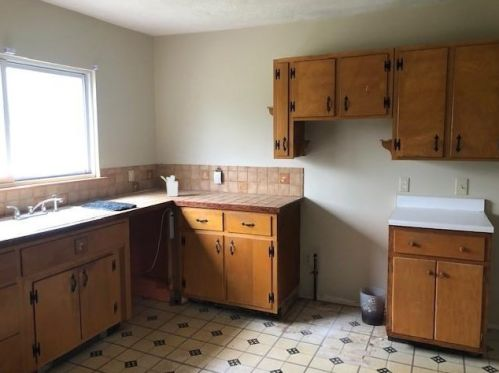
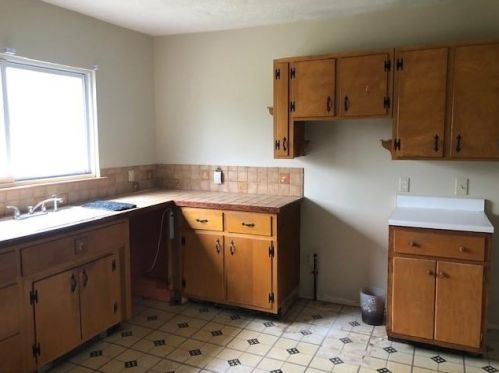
- utensil holder [160,174,179,198]
